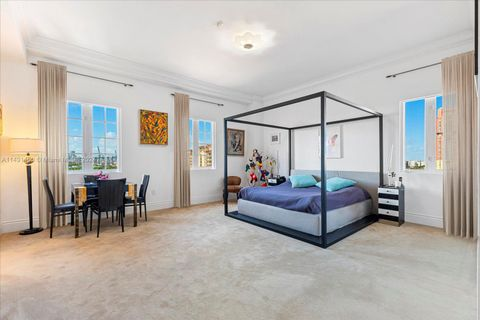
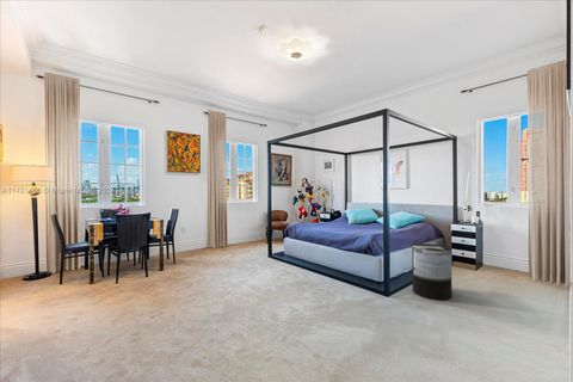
+ trash can [411,242,452,301]
